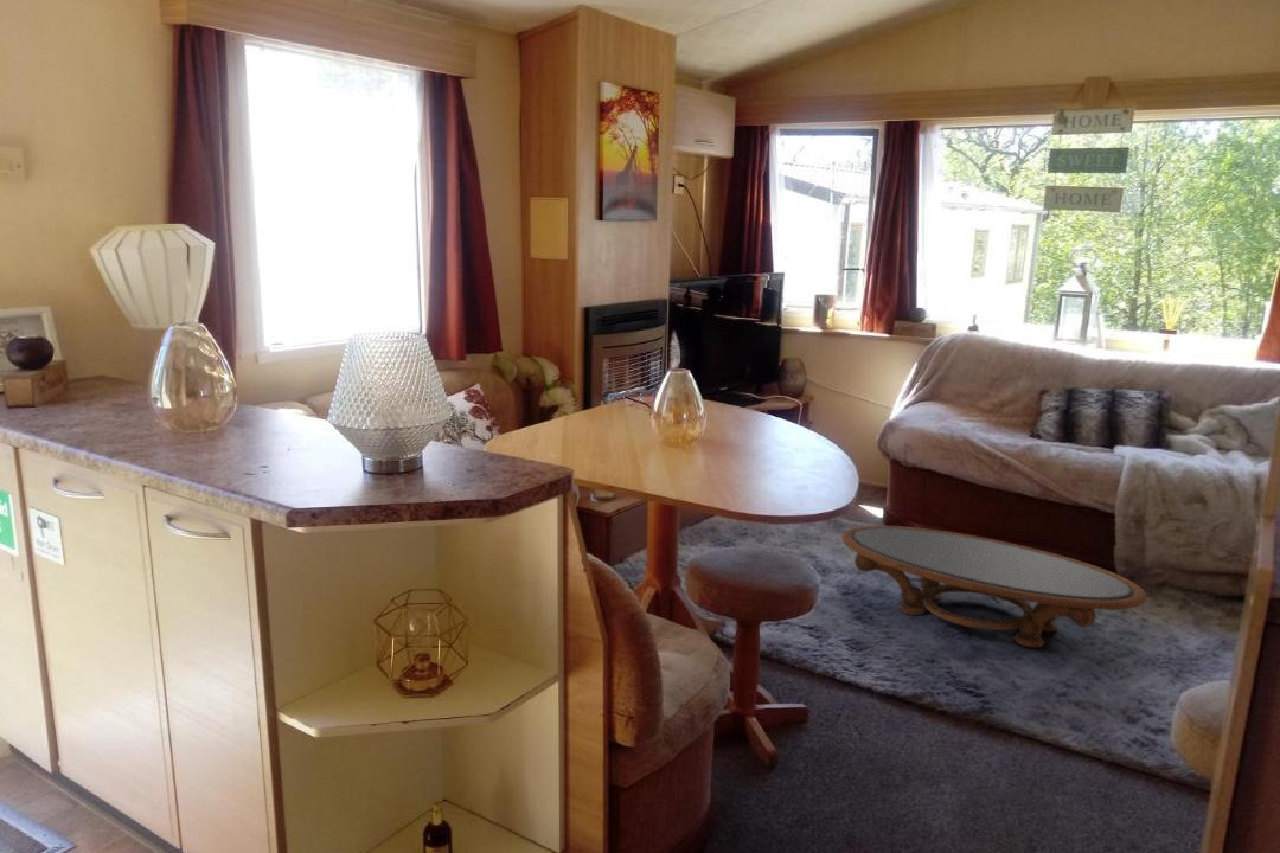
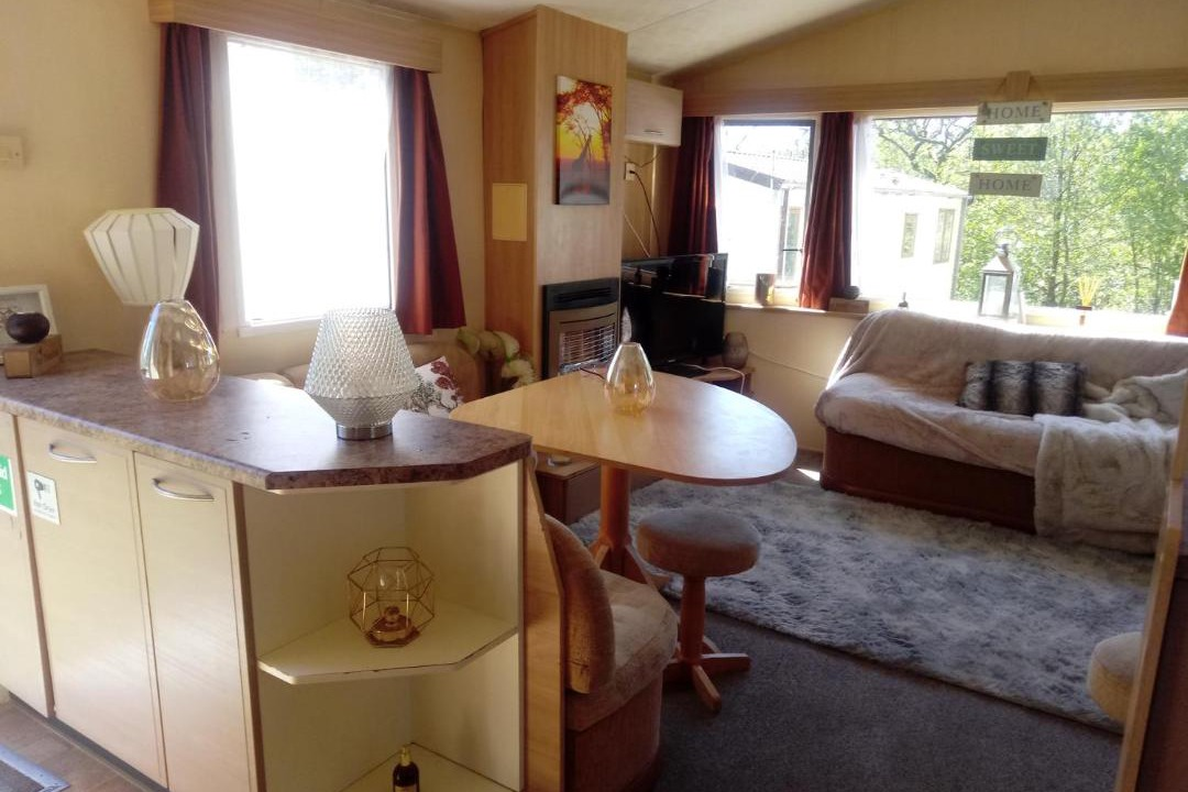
- coffee table [840,525,1148,649]
